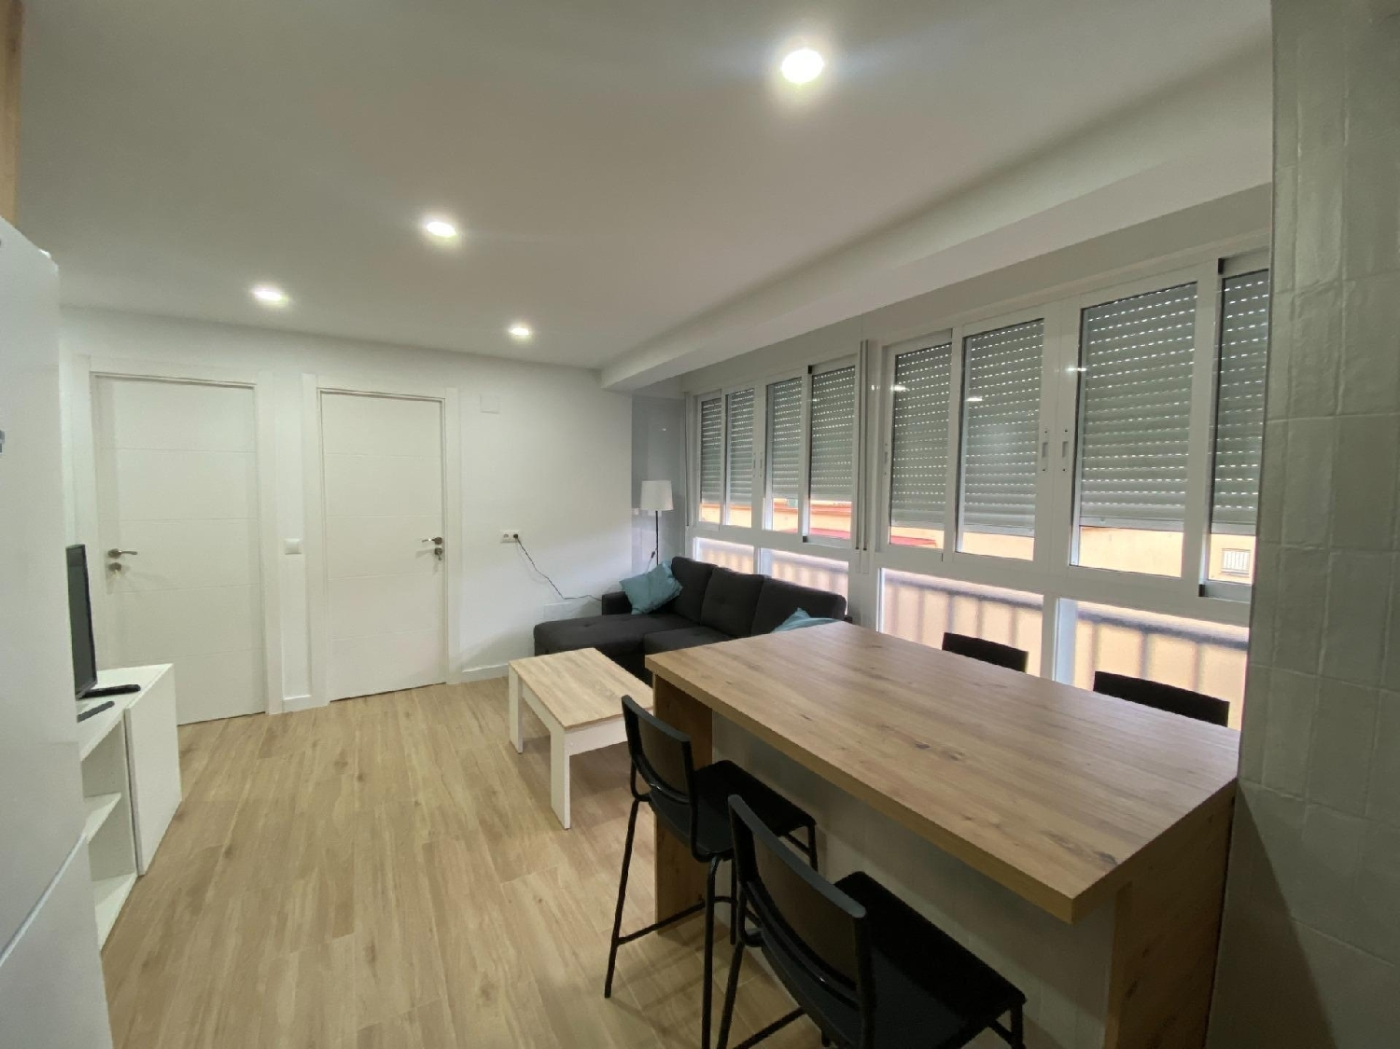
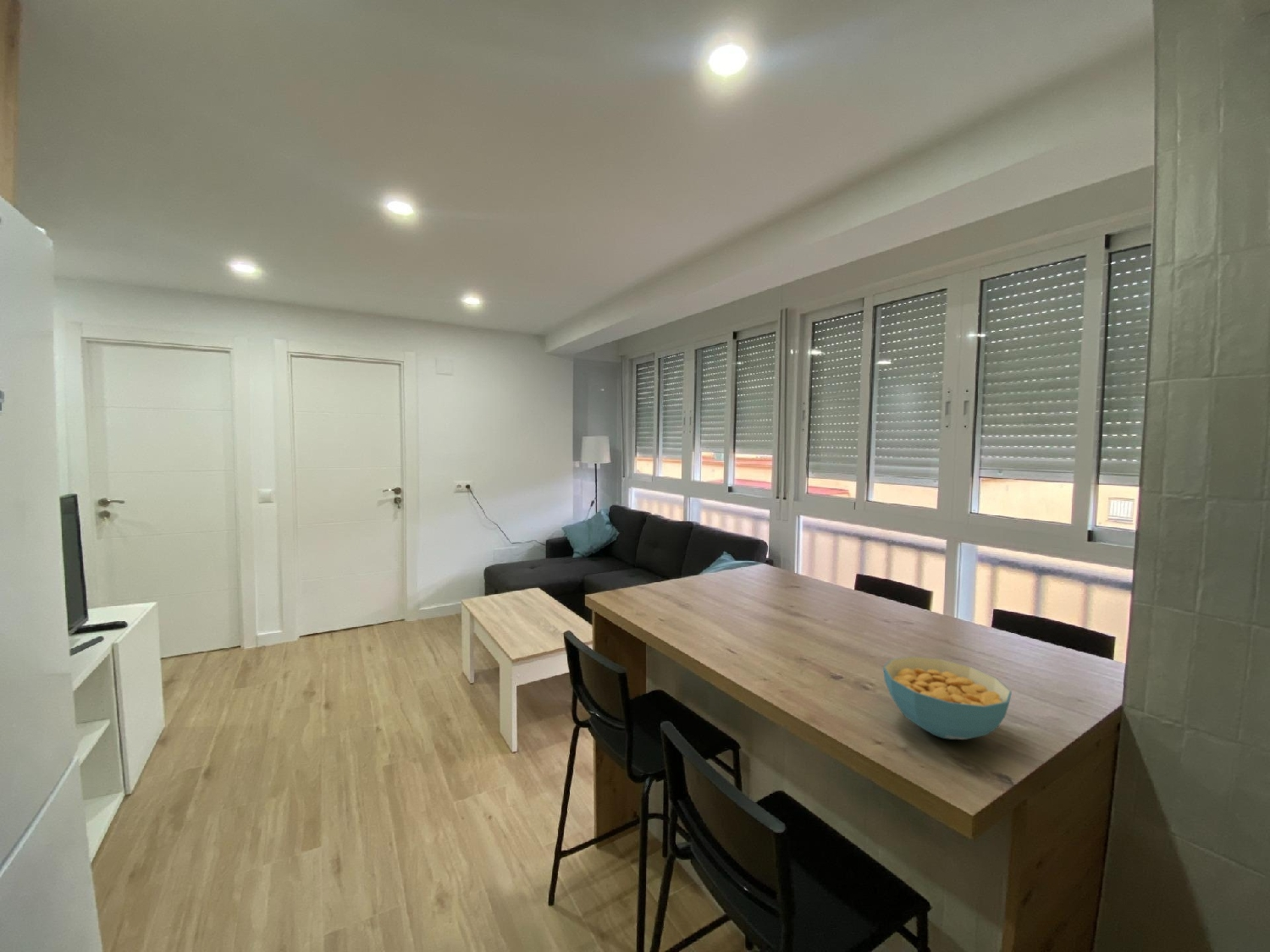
+ cereal bowl [882,655,1013,740]
